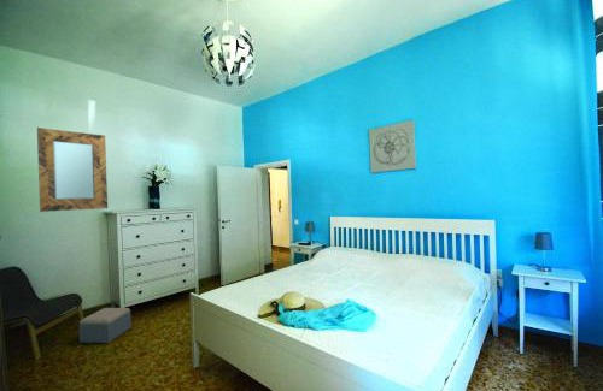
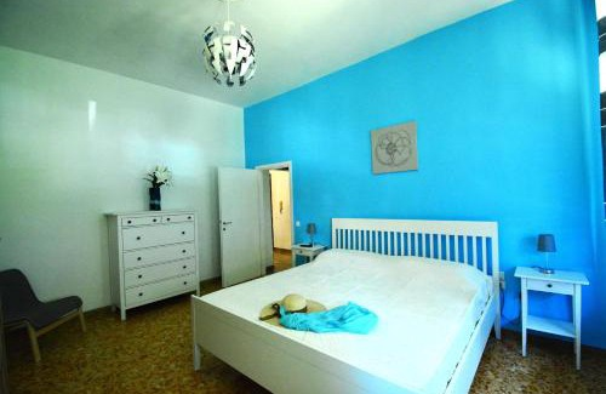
- footstool [78,307,133,344]
- home mirror [36,126,109,213]
